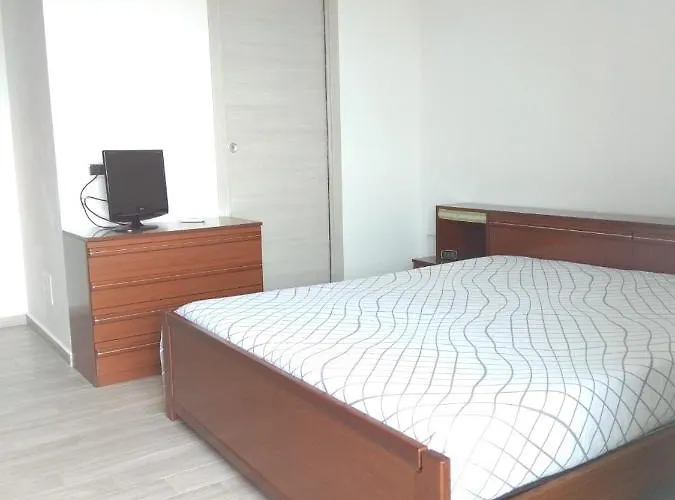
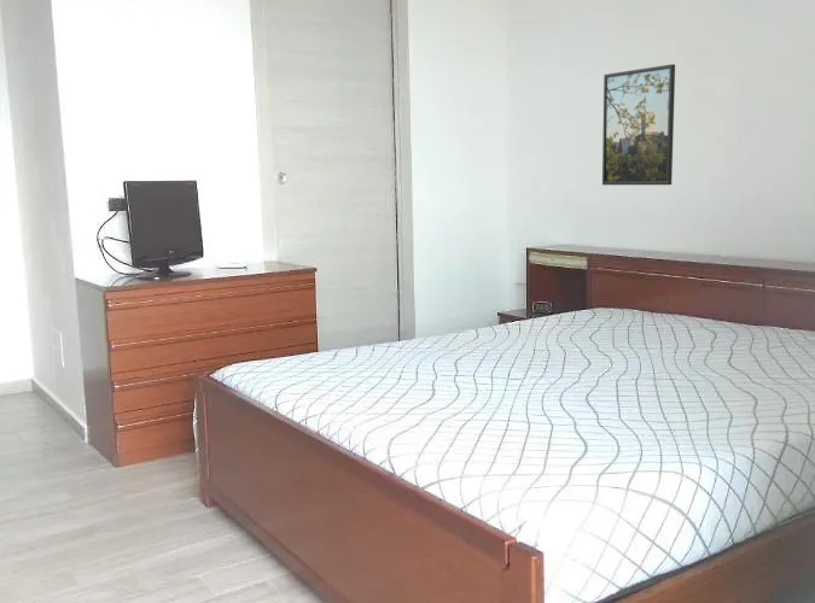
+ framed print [601,63,676,186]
